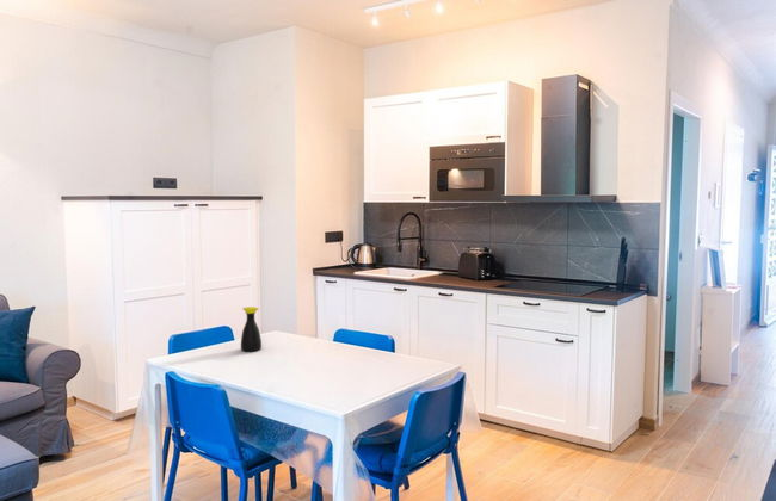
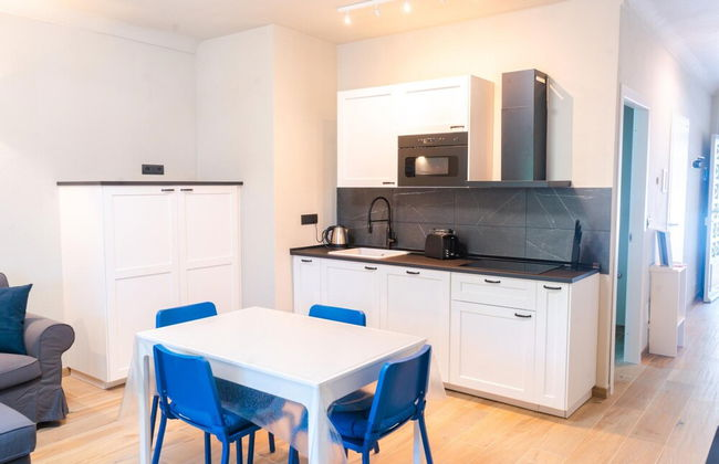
- bottle [240,305,263,352]
